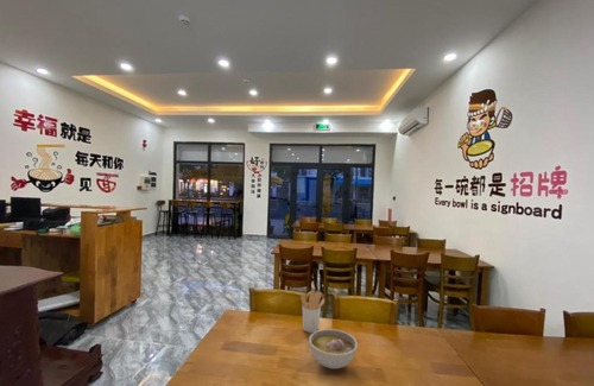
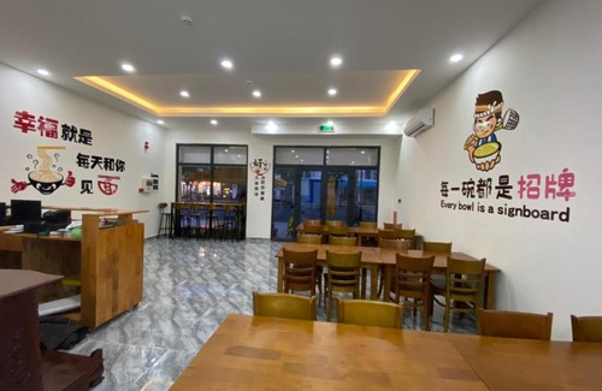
- bowl [308,328,359,371]
- utensil holder [299,290,326,334]
